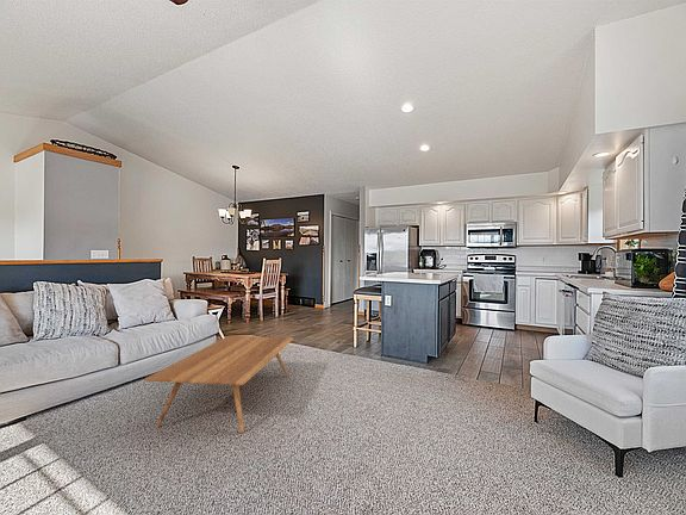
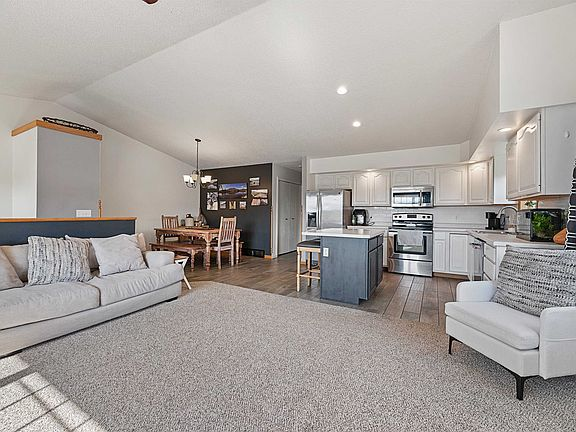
- coffee table [143,335,294,434]
